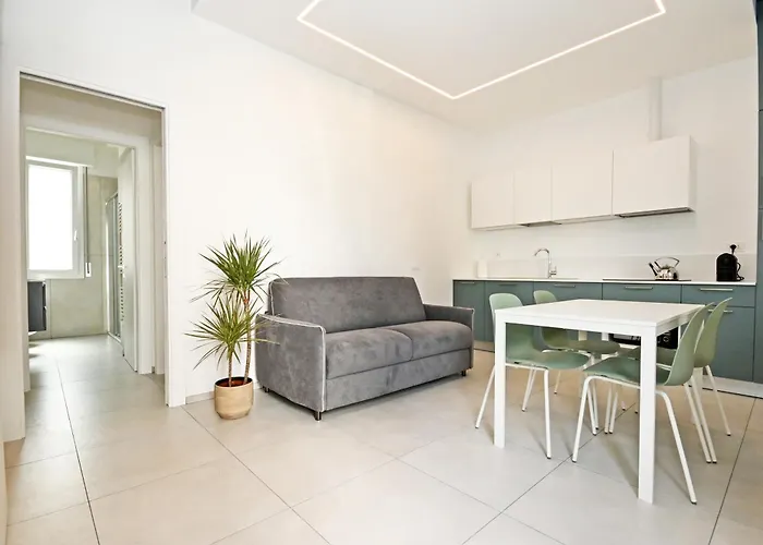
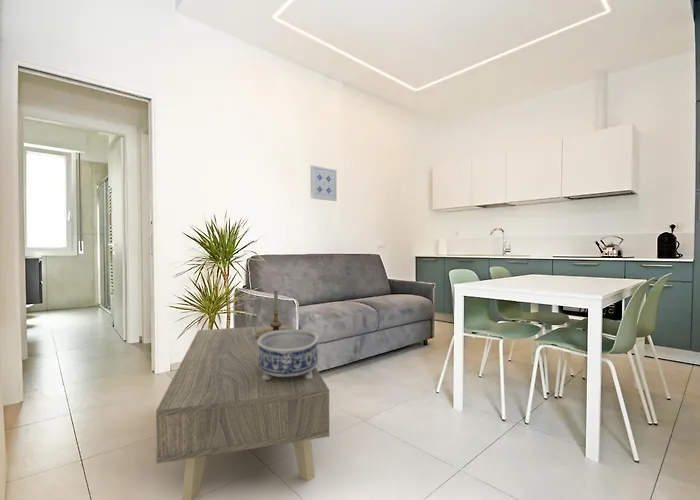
+ coffee table [155,323,330,500]
+ candle holder [255,290,293,338]
+ wall art [310,164,338,202]
+ decorative bowl [257,328,320,380]
